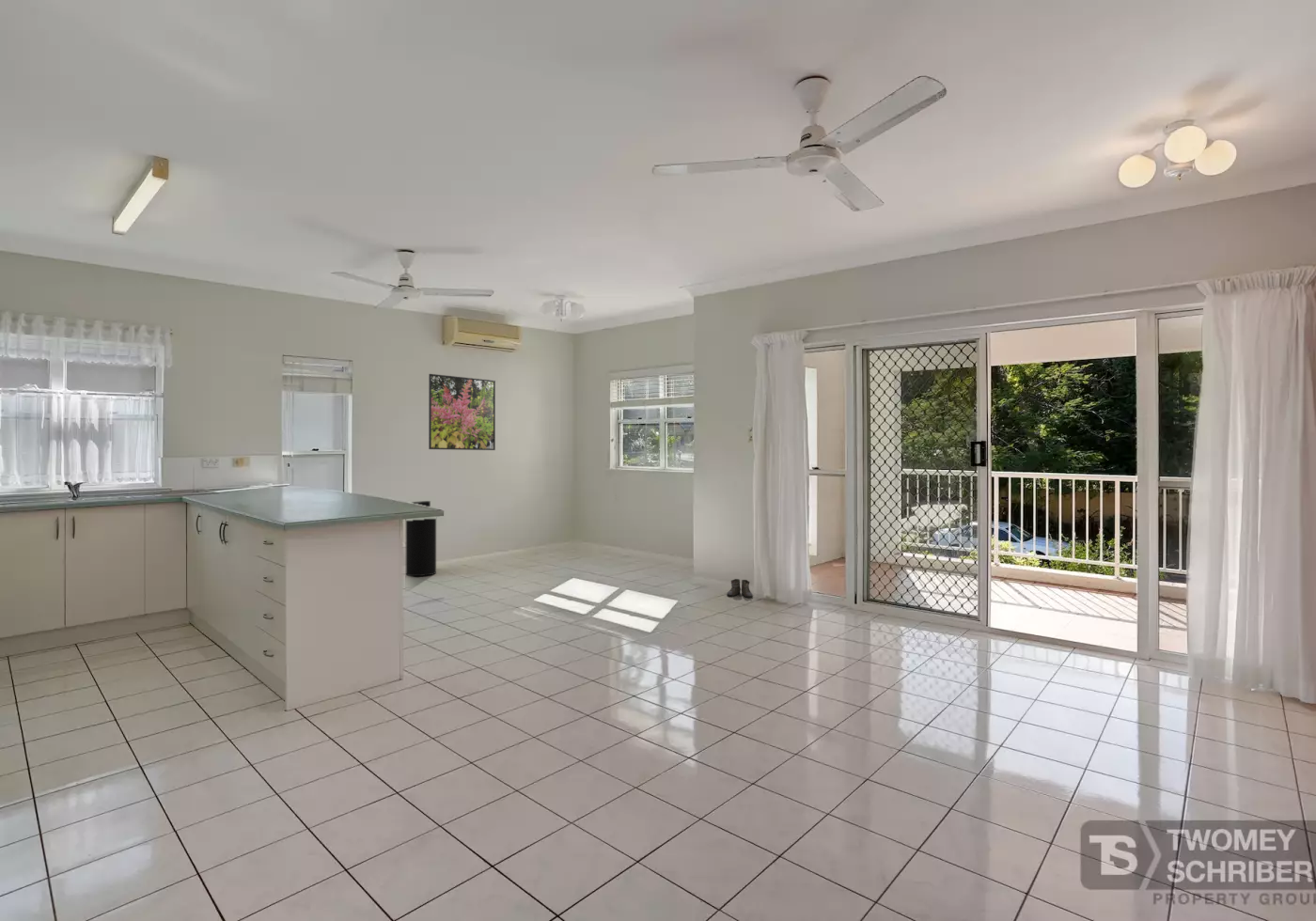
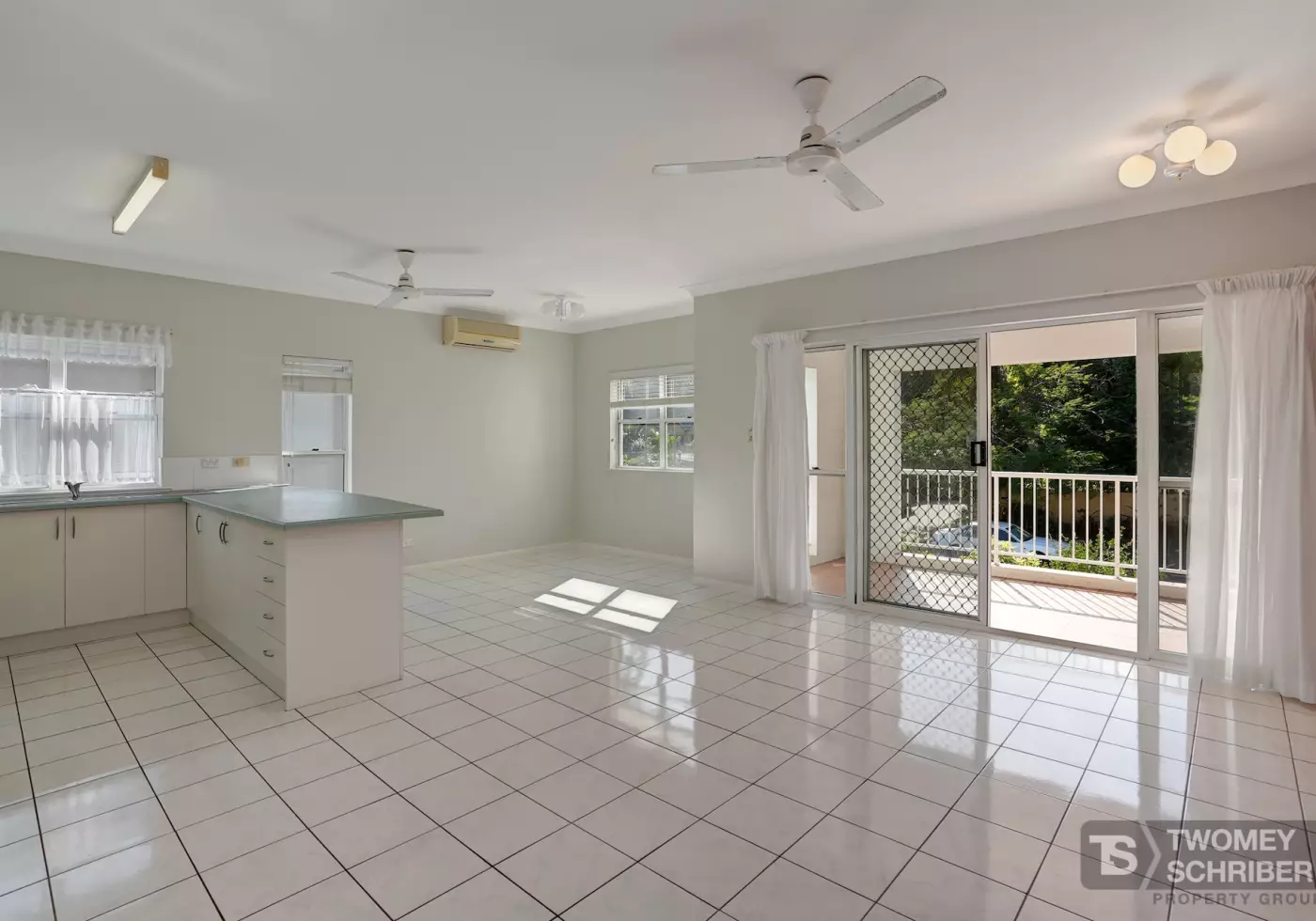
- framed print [428,373,496,451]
- trash can [405,500,437,577]
- boots [726,578,754,599]
